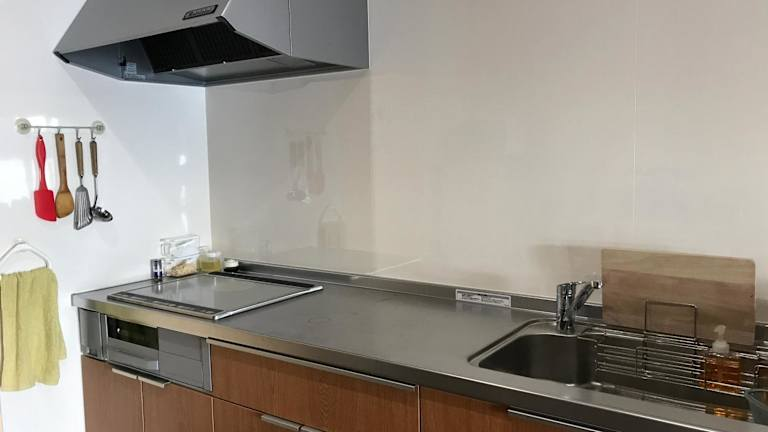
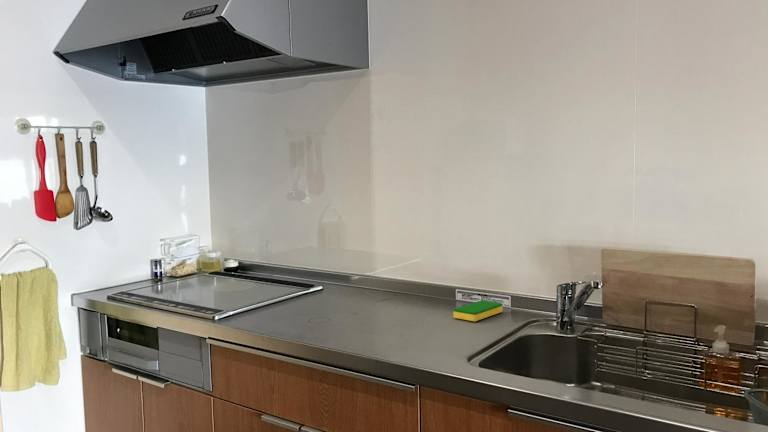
+ dish sponge [453,299,504,322]
